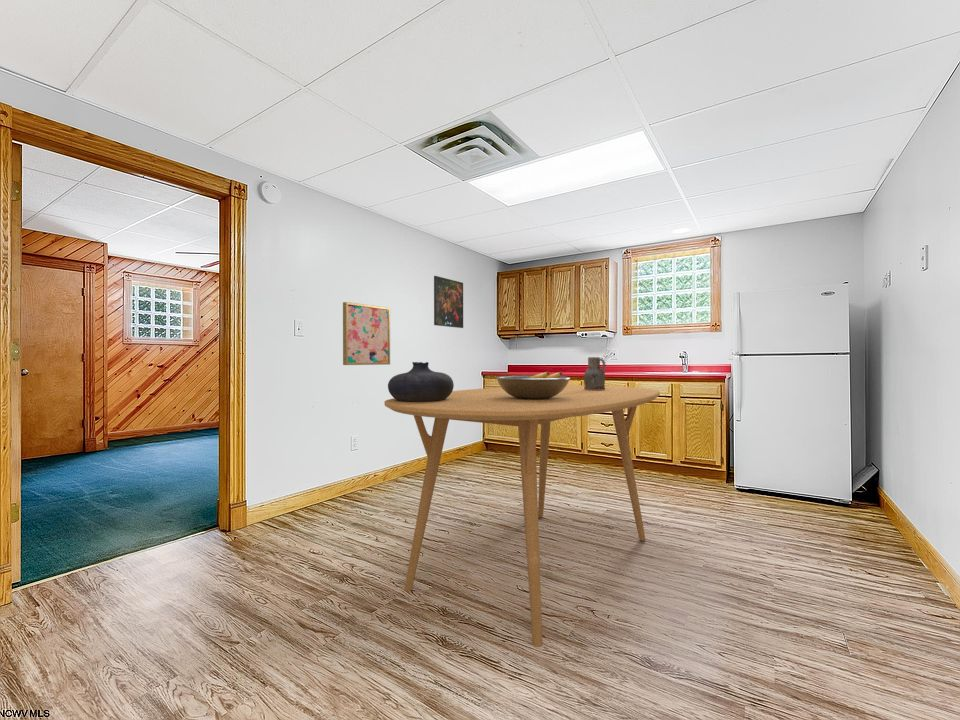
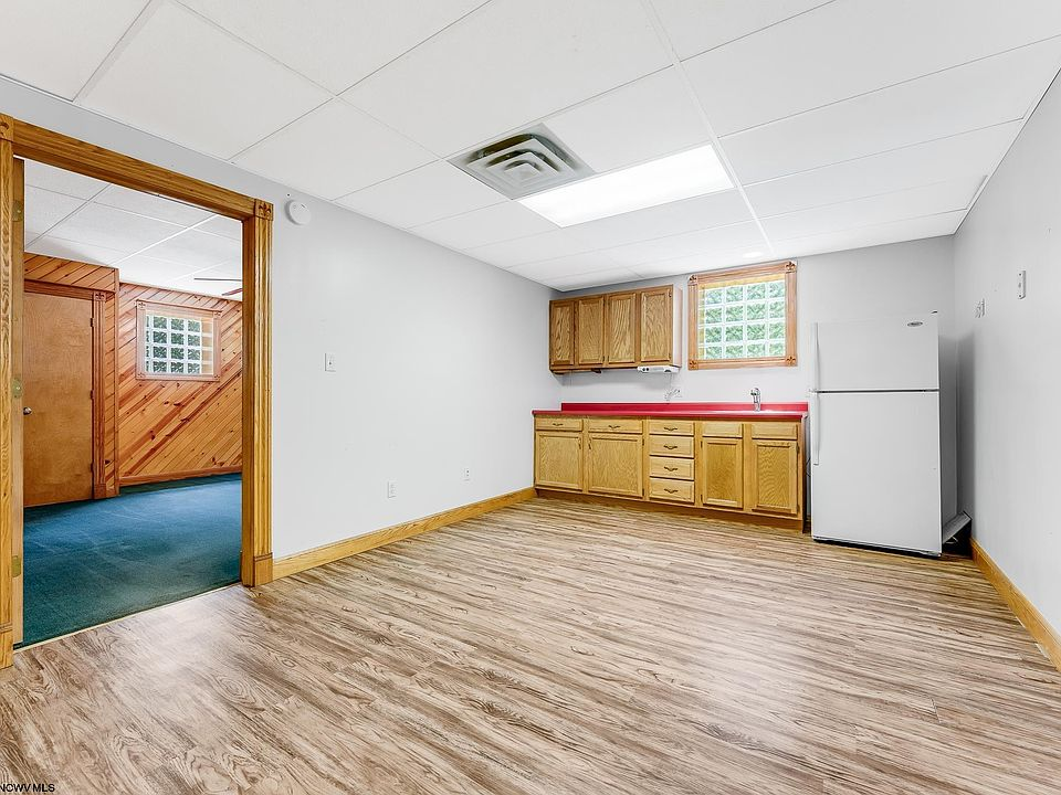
- pitcher [583,356,606,390]
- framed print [433,275,464,329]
- dining table [383,384,661,648]
- wall art [342,301,391,366]
- fruit bowl [495,371,571,399]
- vase [387,361,455,402]
